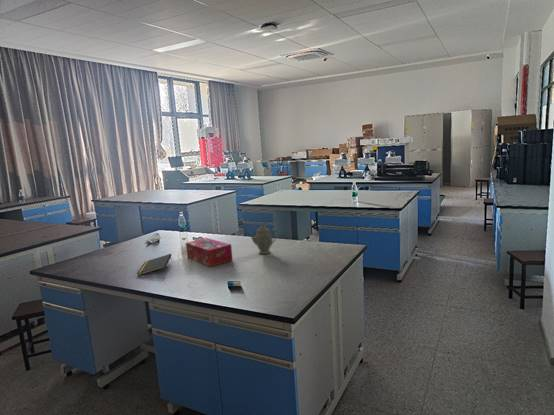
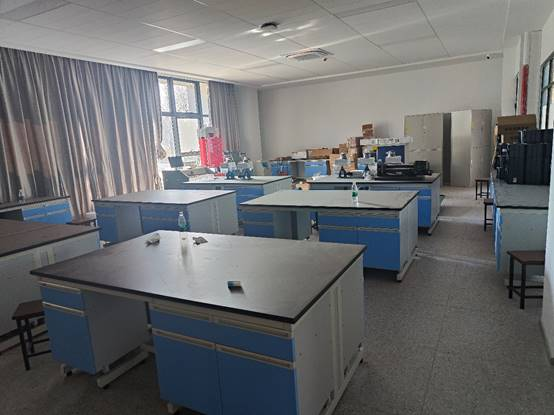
- notepad [136,253,173,277]
- tissue box [185,237,234,268]
- chinaware [247,221,279,255]
